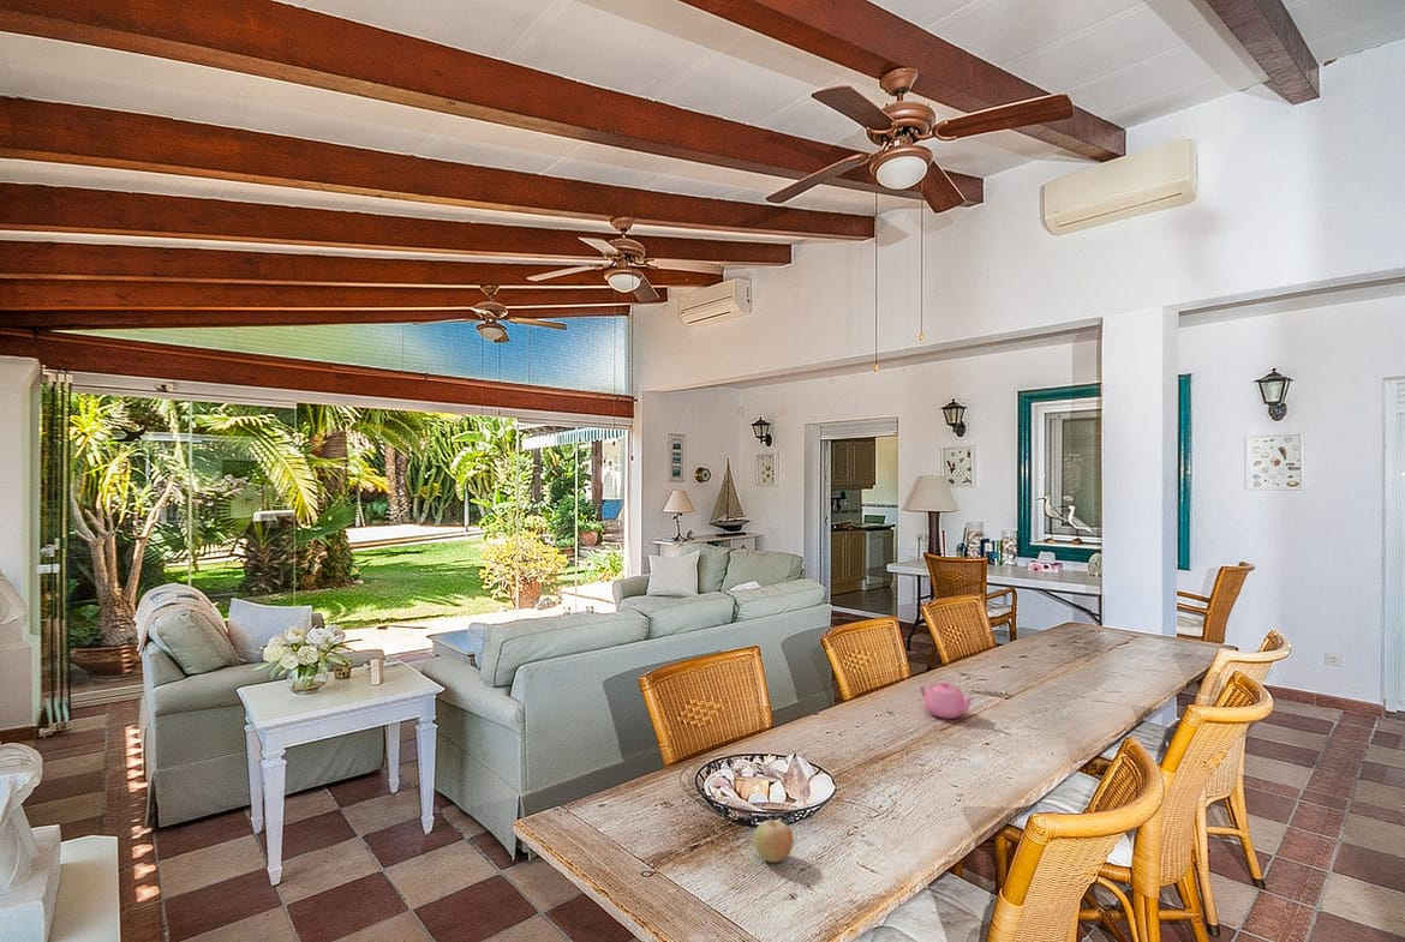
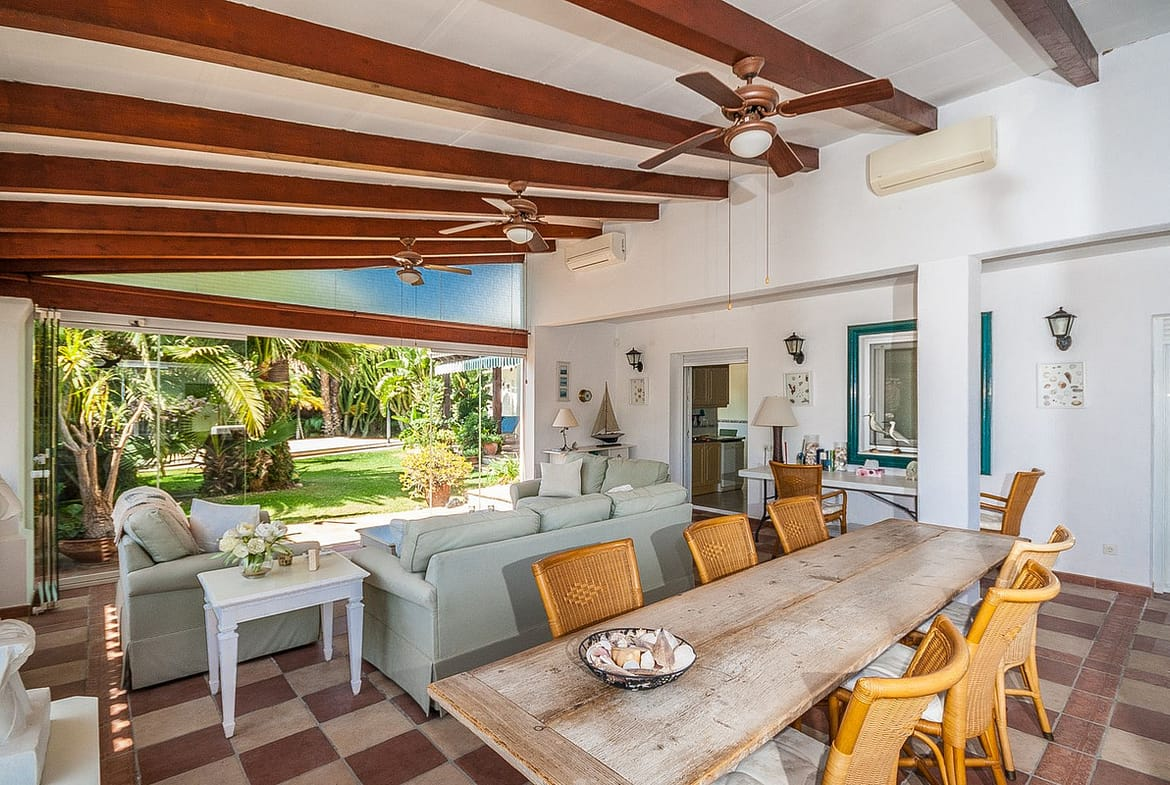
- fruit [753,816,795,863]
- teapot [919,680,975,720]
